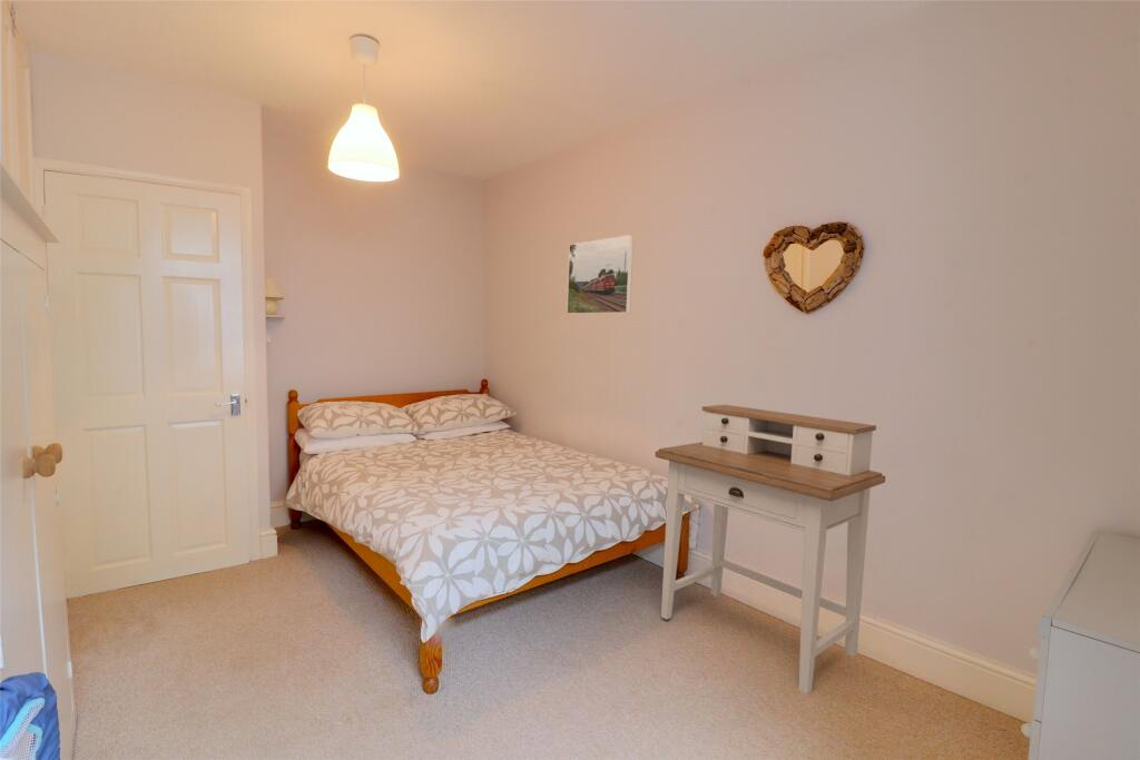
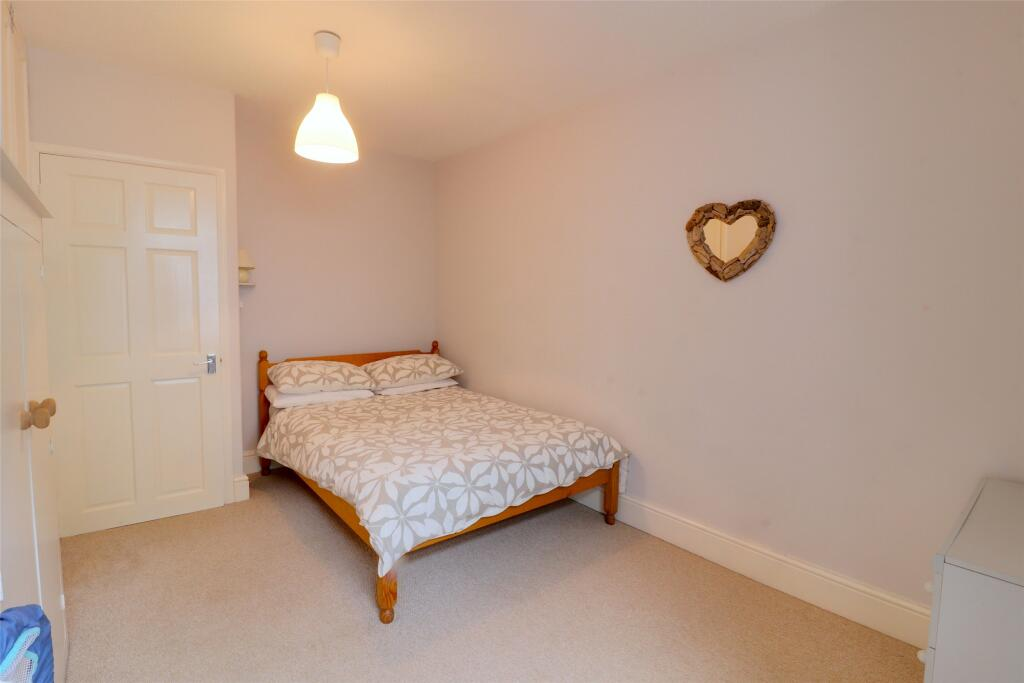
- desk [655,404,886,695]
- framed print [566,234,635,315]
